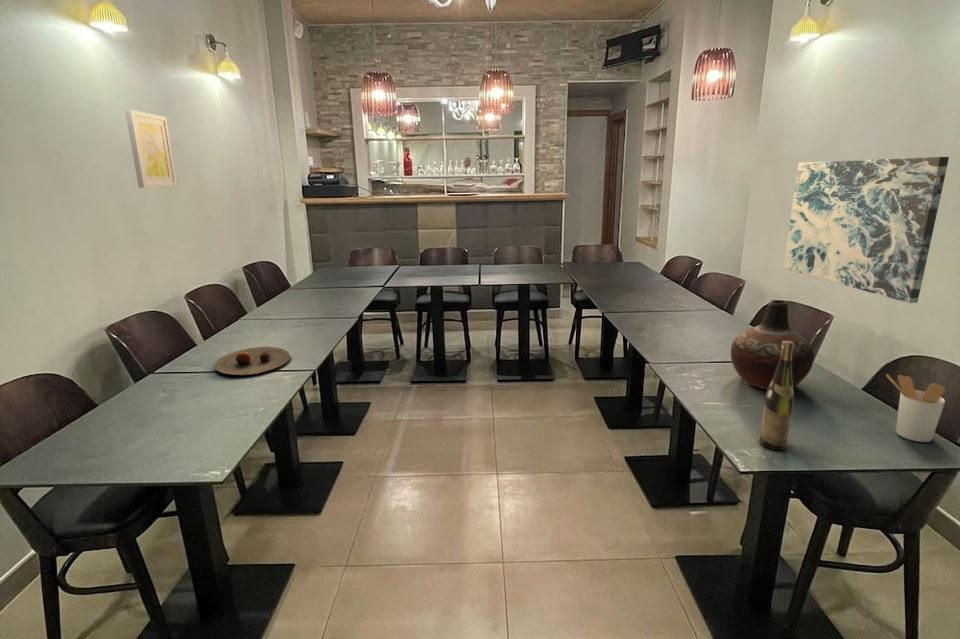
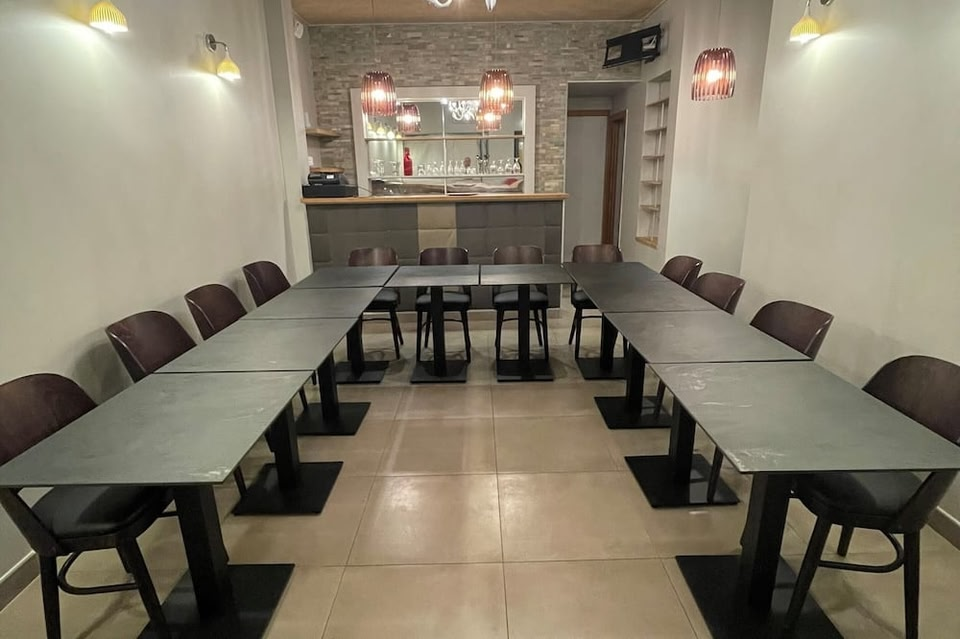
- wall art [783,156,950,304]
- wine bottle [758,341,795,451]
- wall art [124,109,178,189]
- utensil holder [885,373,946,443]
- plate [213,346,291,376]
- vase [730,299,815,390]
